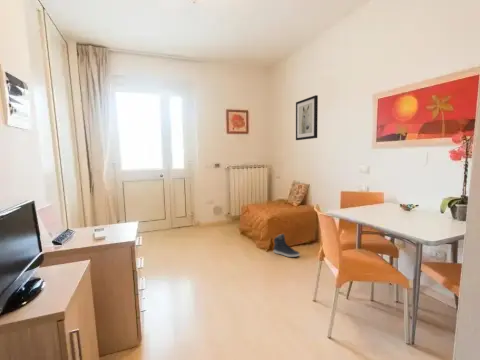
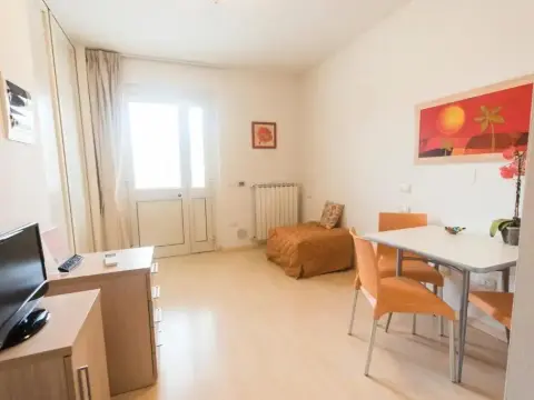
- wall art [295,94,319,141]
- sneaker [273,233,301,258]
